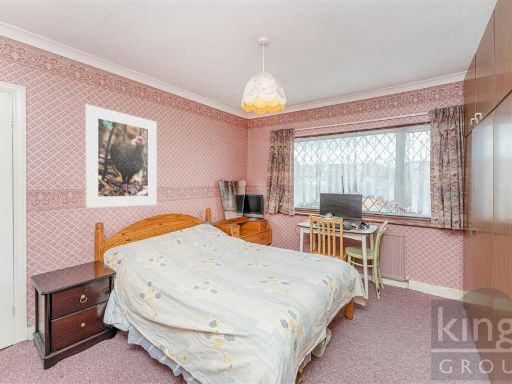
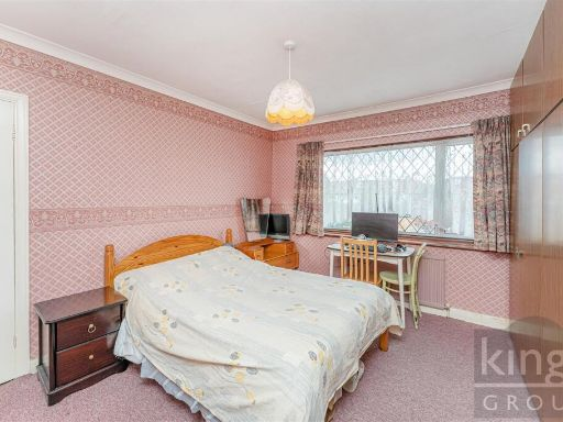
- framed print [84,103,158,209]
